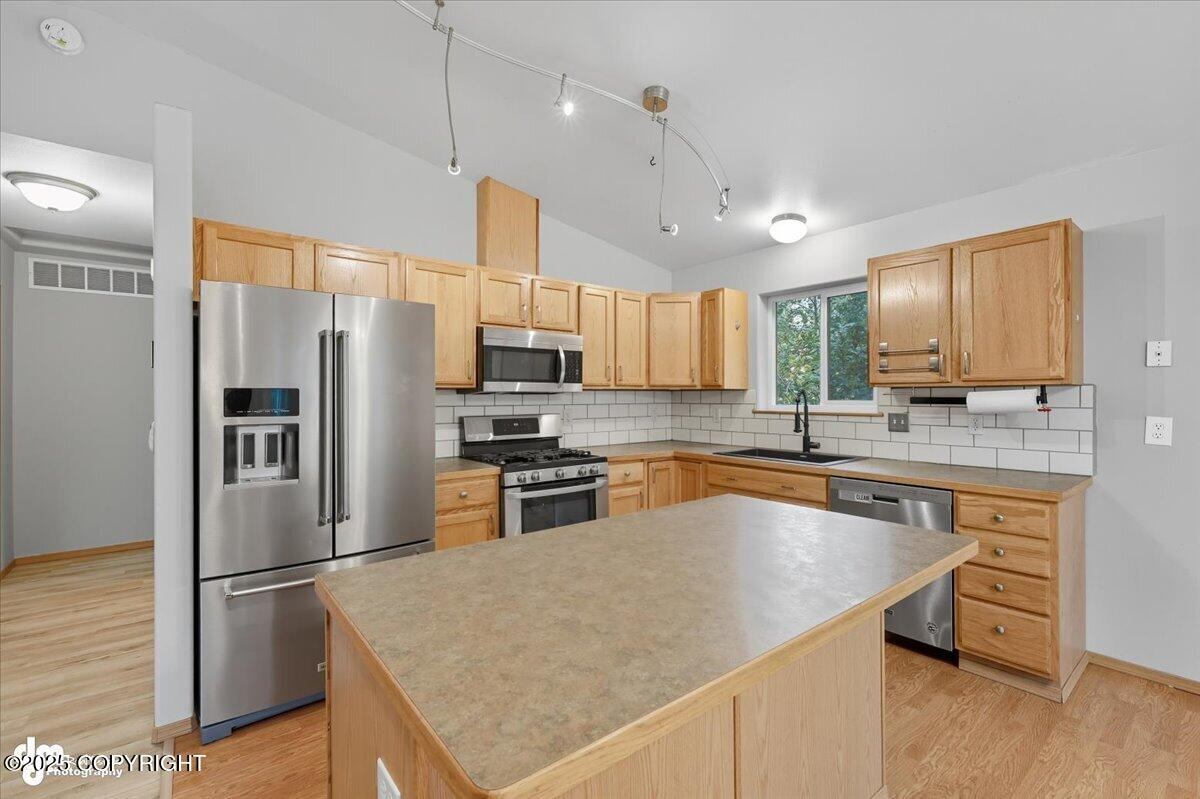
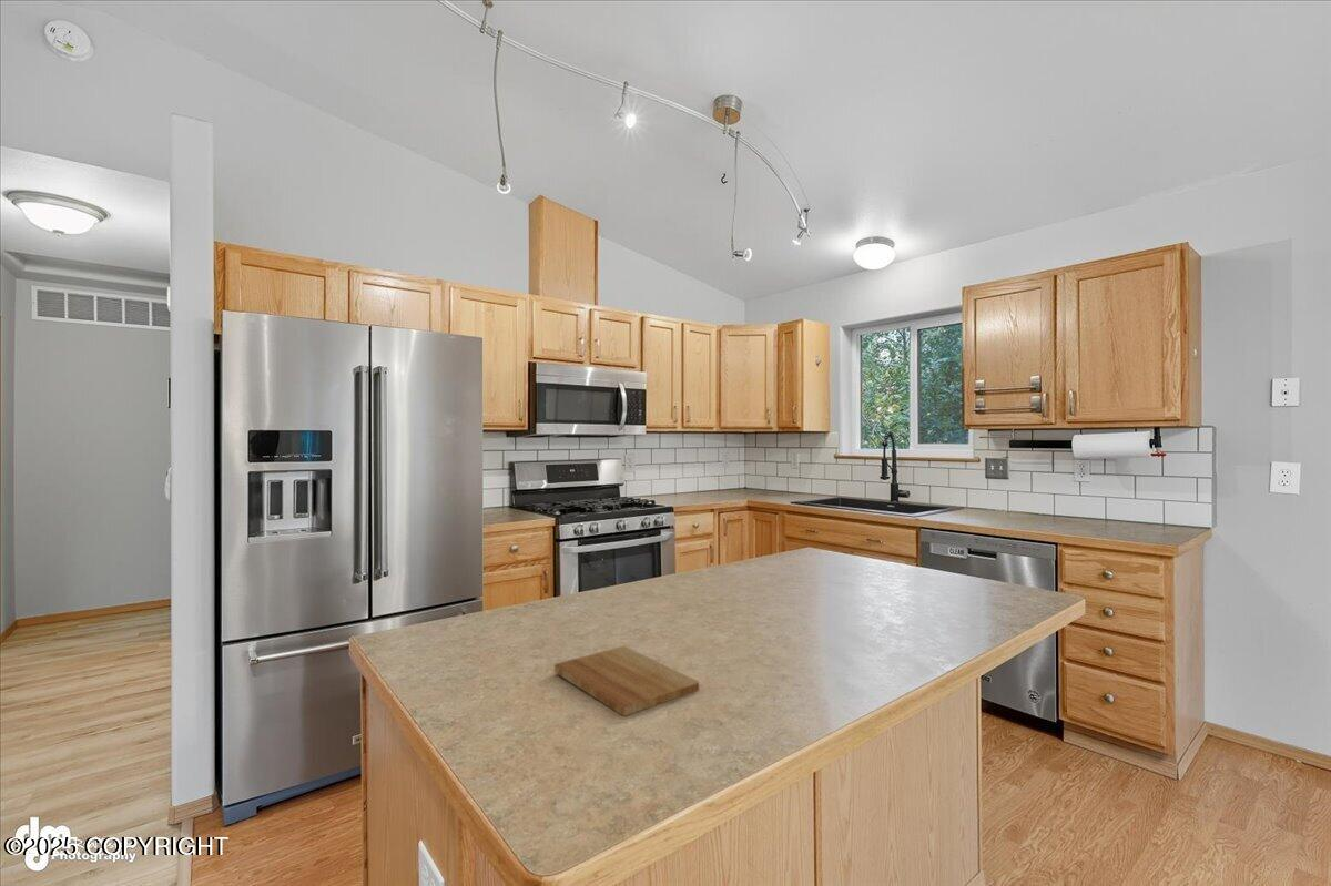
+ cutting board [553,645,700,717]
